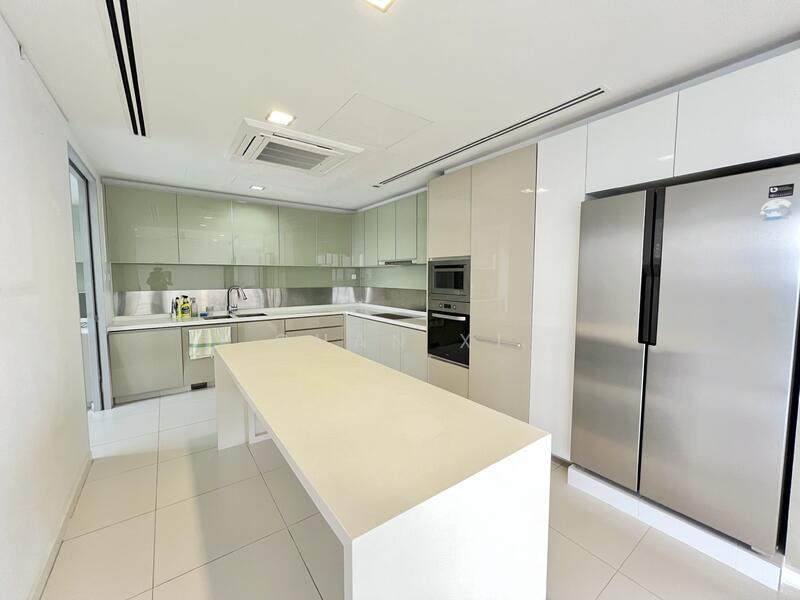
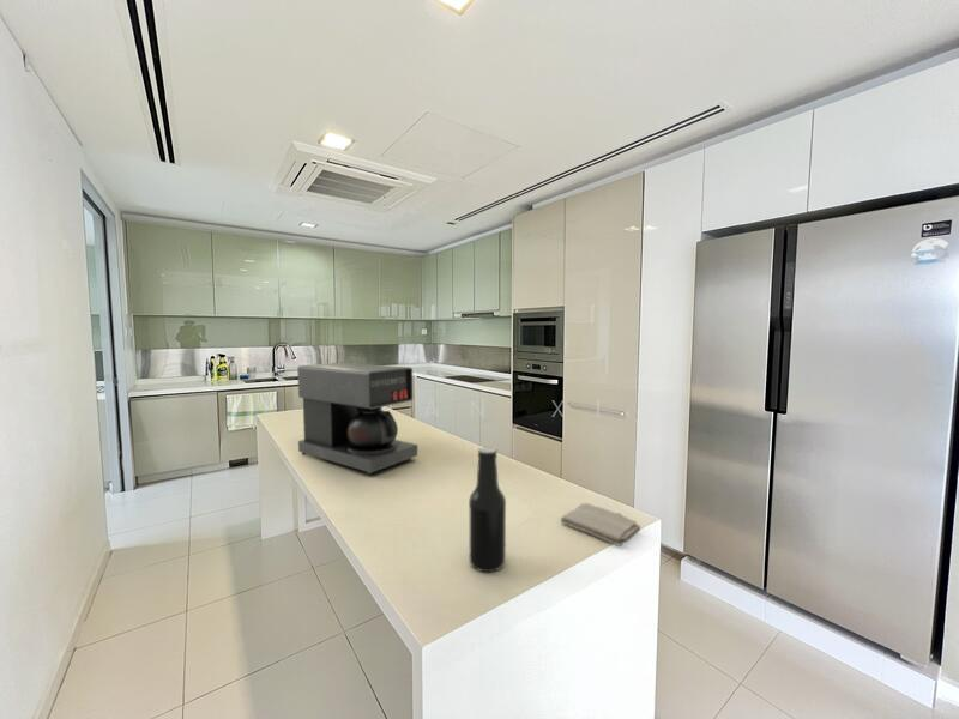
+ beer bottle [468,447,507,573]
+ washcloth [560,502,641,548]
+ coffee maker [296,362,418,476]
